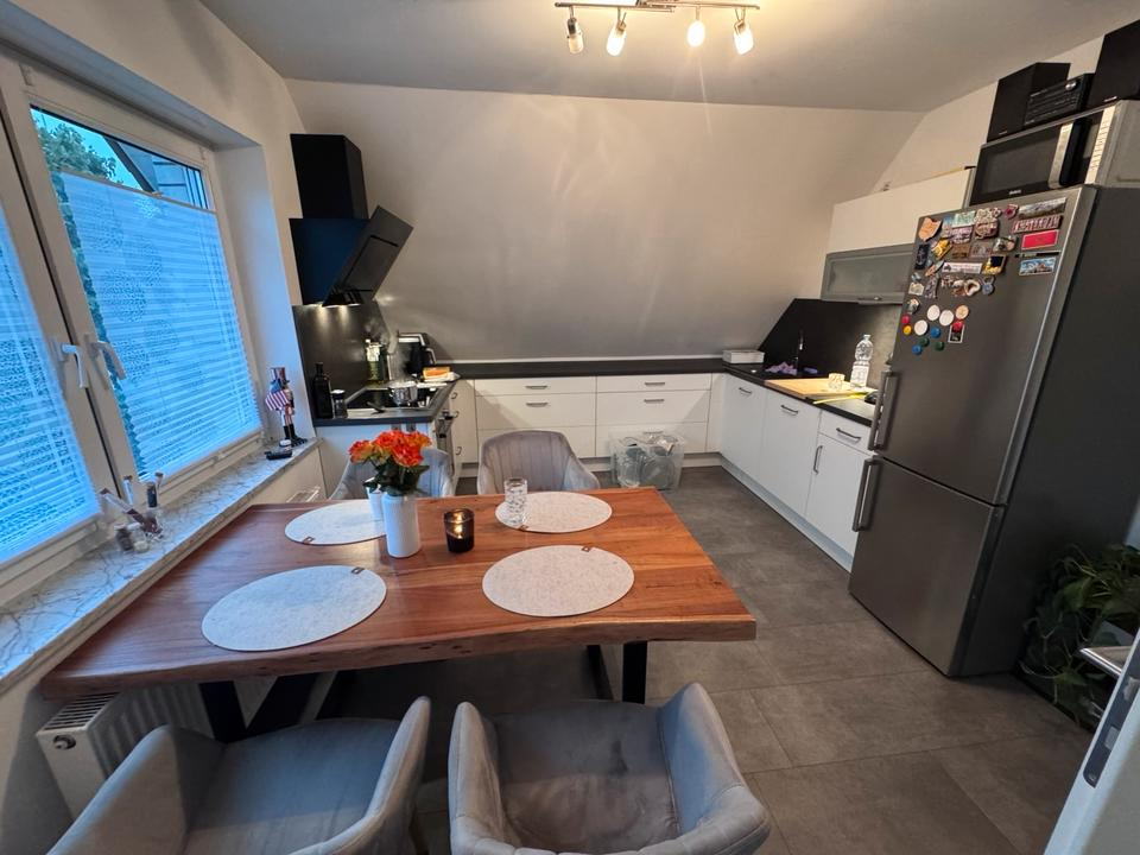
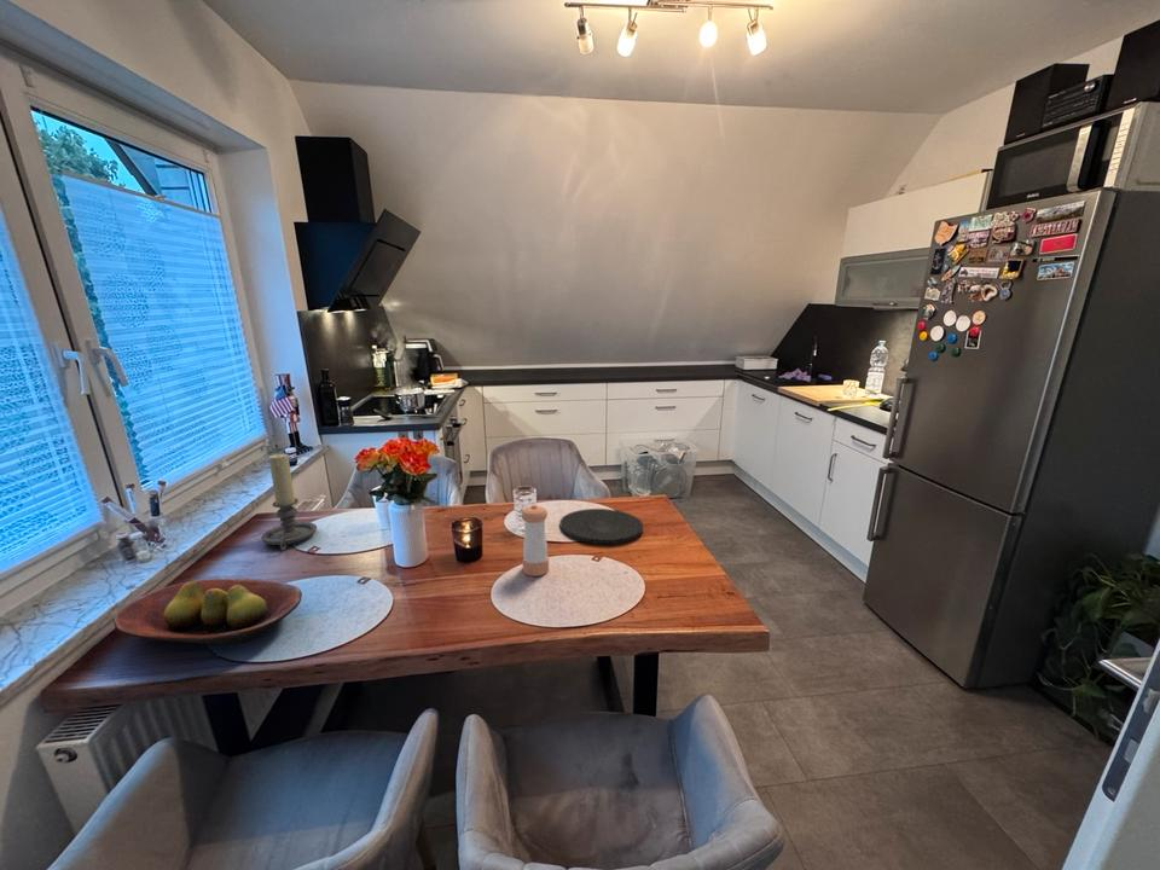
+ fruit bowl [112,578,303,645]
+ pepper shaker [521,504,550,578]
+ candle holder [260,452,318,552]
+ plate [559,507,644,545]
